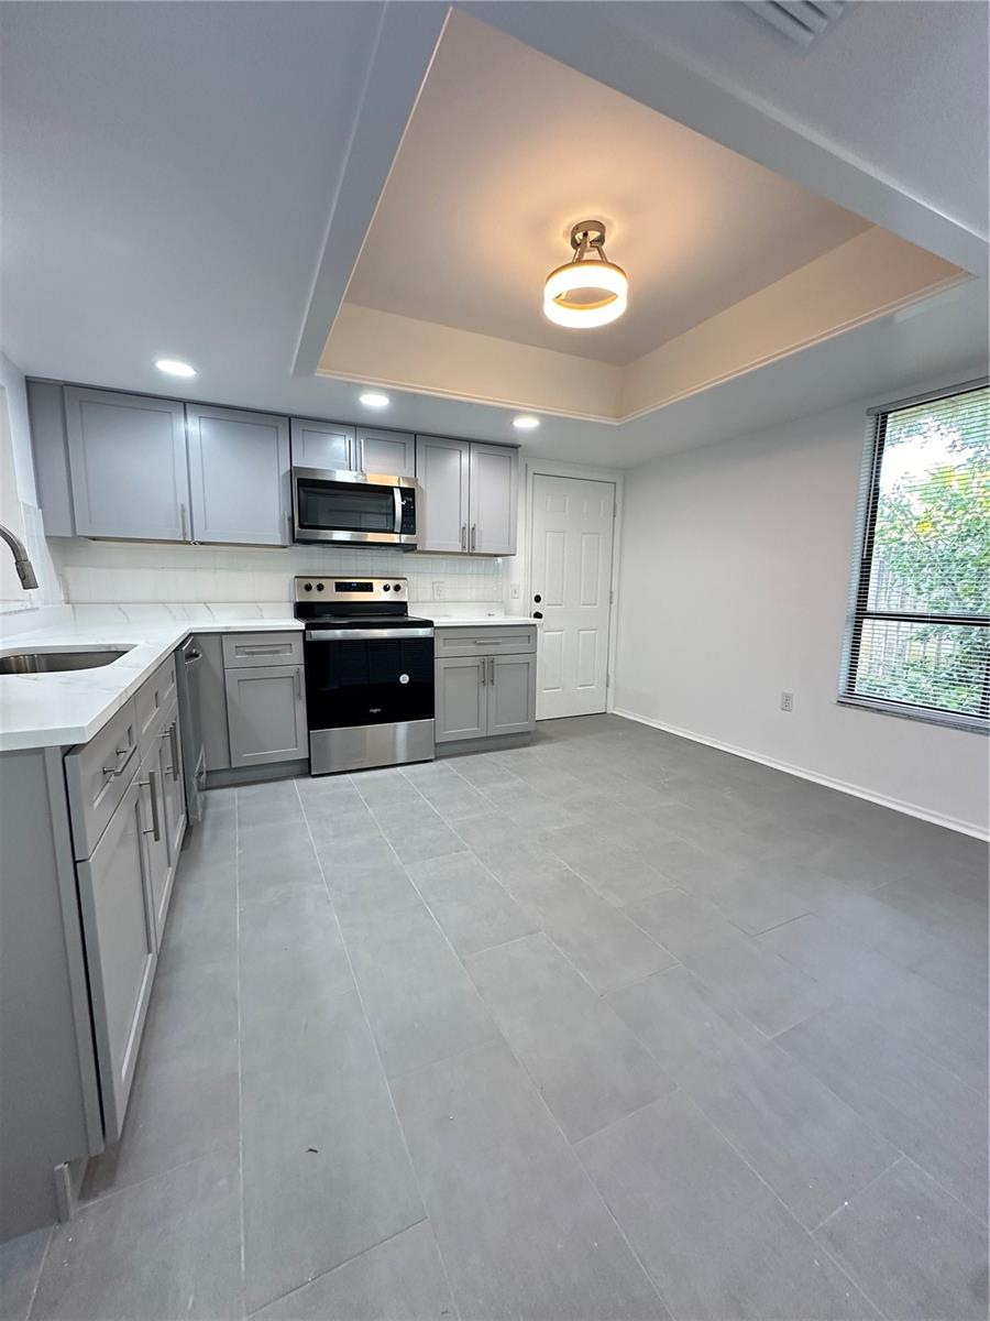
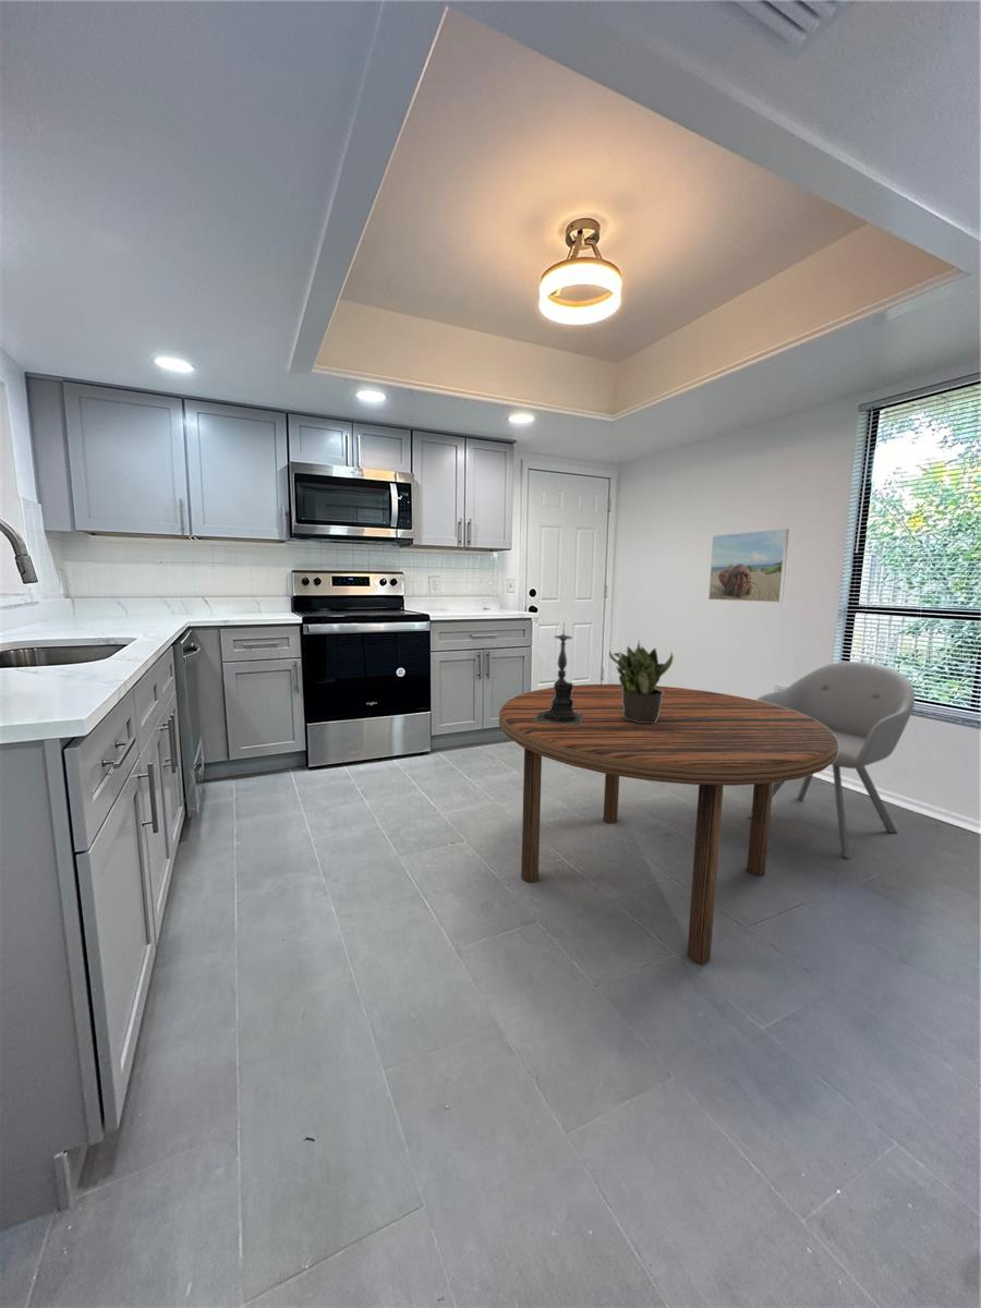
+ chair [746,661,916,859]
+ candle holder [534,621,583,726]
+ dining table [498,683,839,964]
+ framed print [707,528,790,603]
+ potted plant [608,641,674,723]
